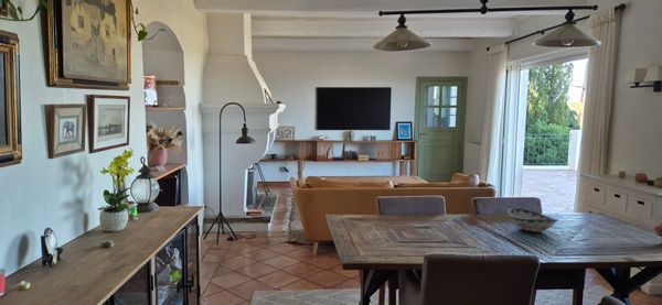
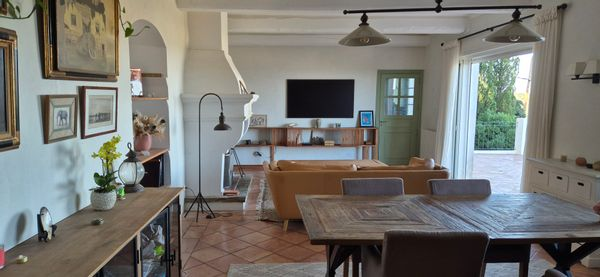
- decorative bowl [506,207,559,233]
